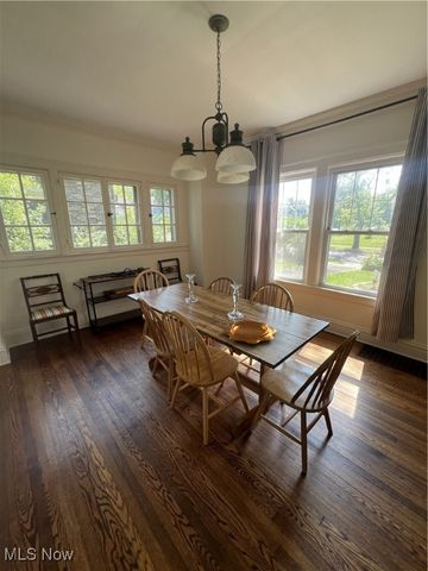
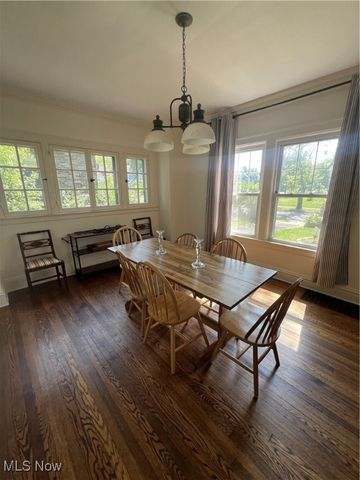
- decorative bowl [221,319,277,345]
